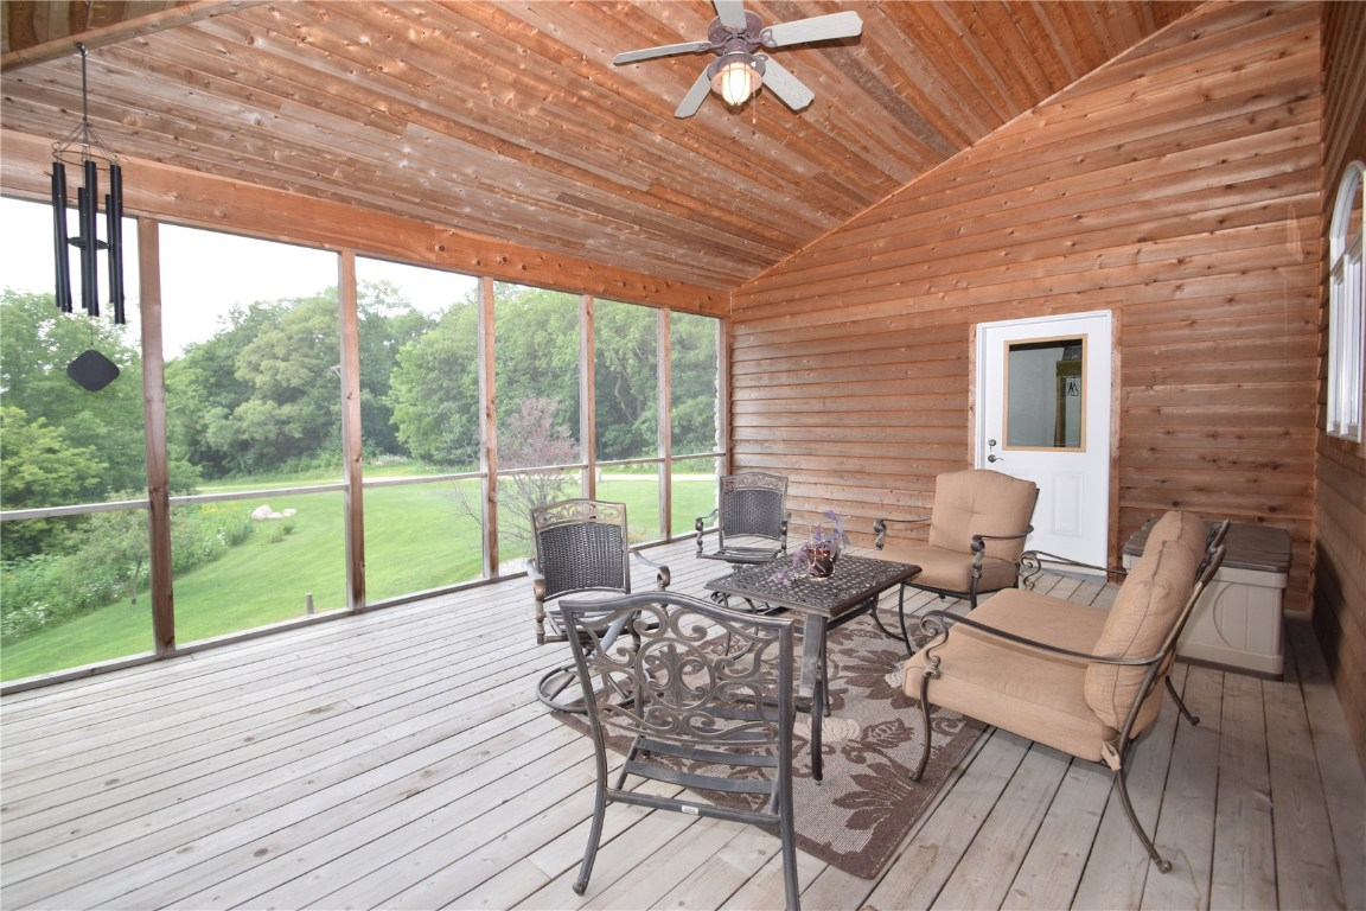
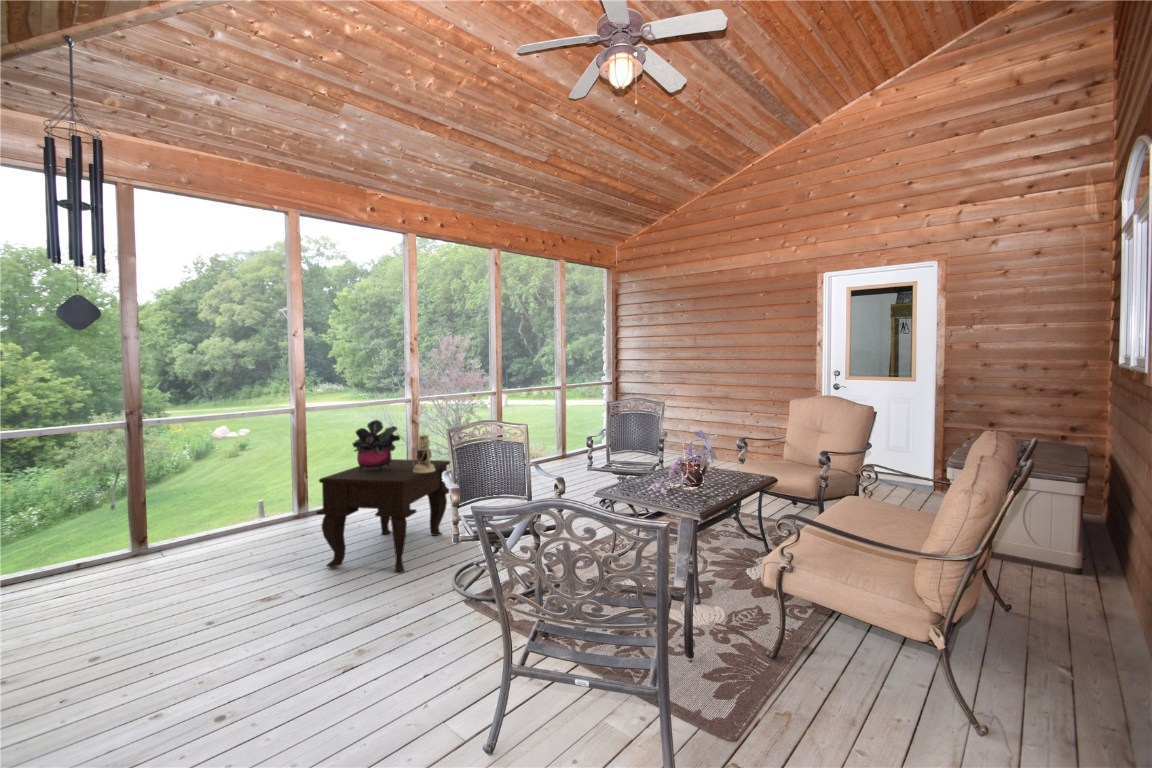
+ side table [315,458,451,572]
+ potted plant [351,419,401,470]
+ lantern [412,426,435,473]
